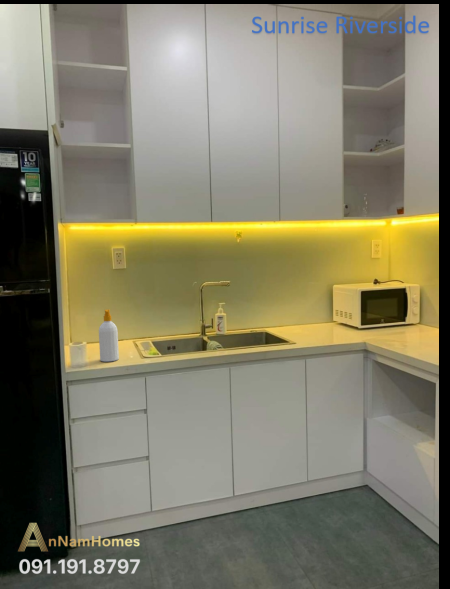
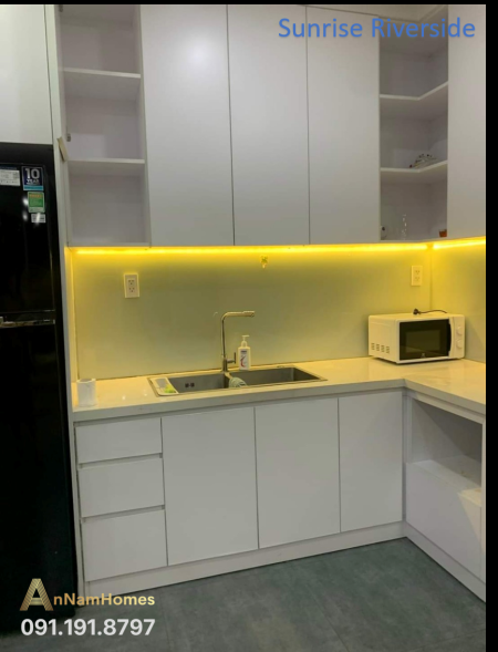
- soap bottle [98,309,120,363]
